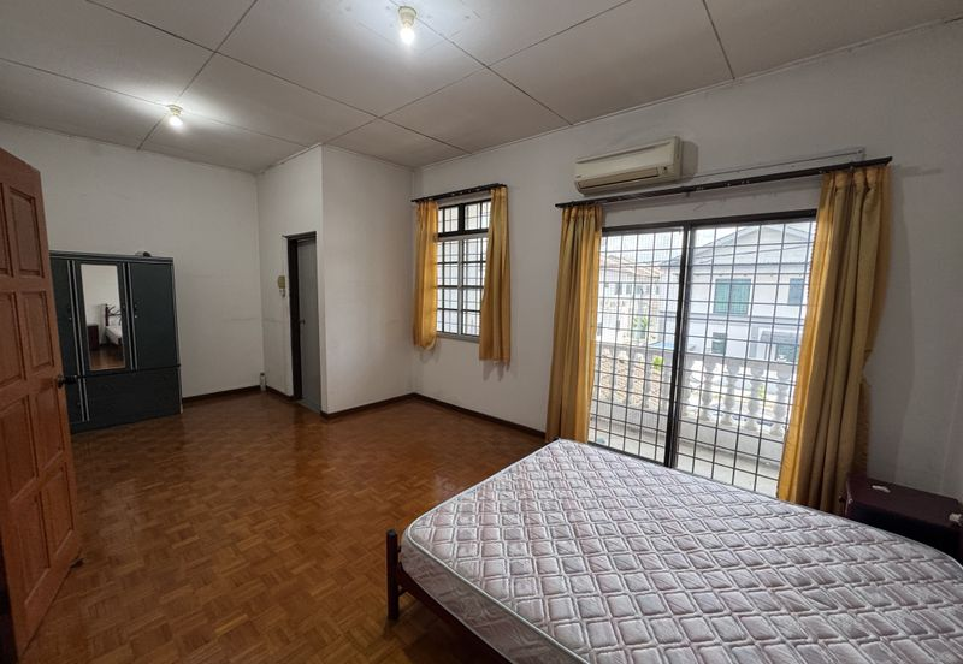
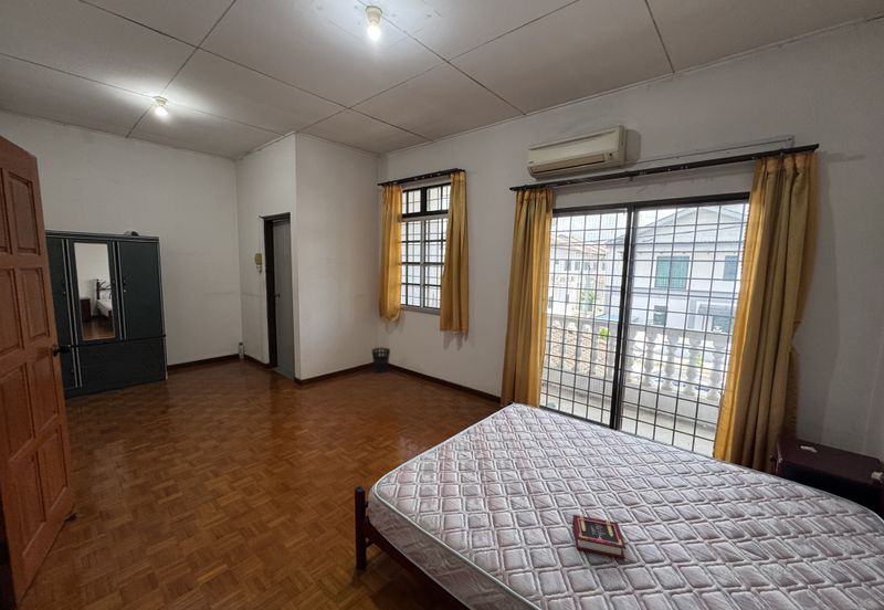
+ book [571,514,627,560]
+ wastebasket [370,347,391,374]
